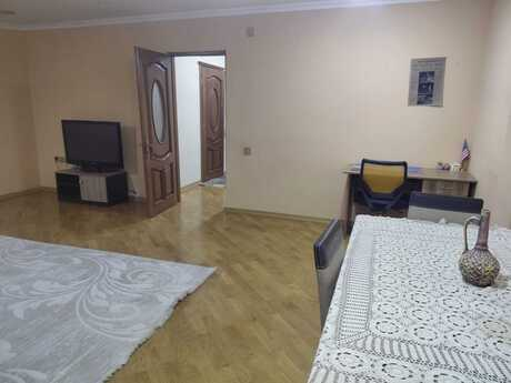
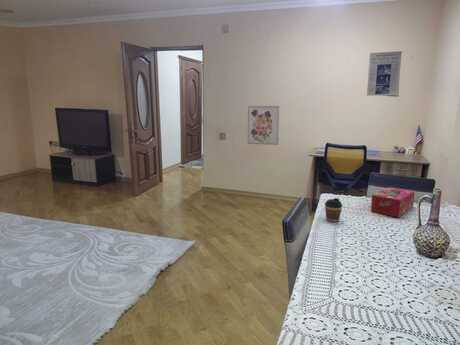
+ coffee cup [324,197,343,223]
+ wall art [247,105,280,146]
+ tissue box [370,186,416,218]
